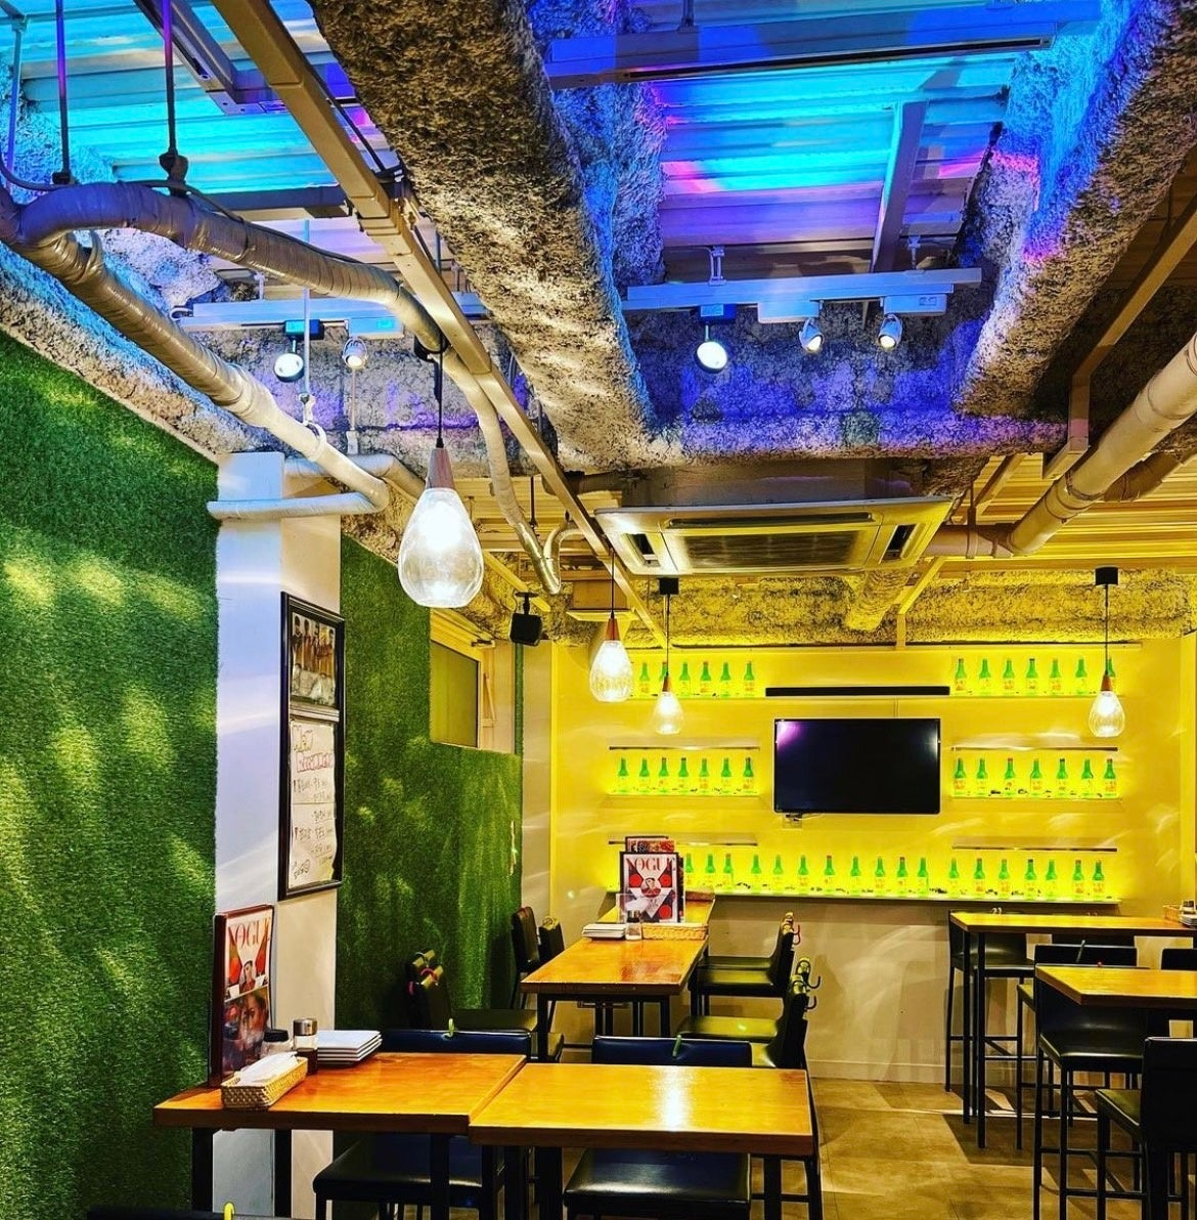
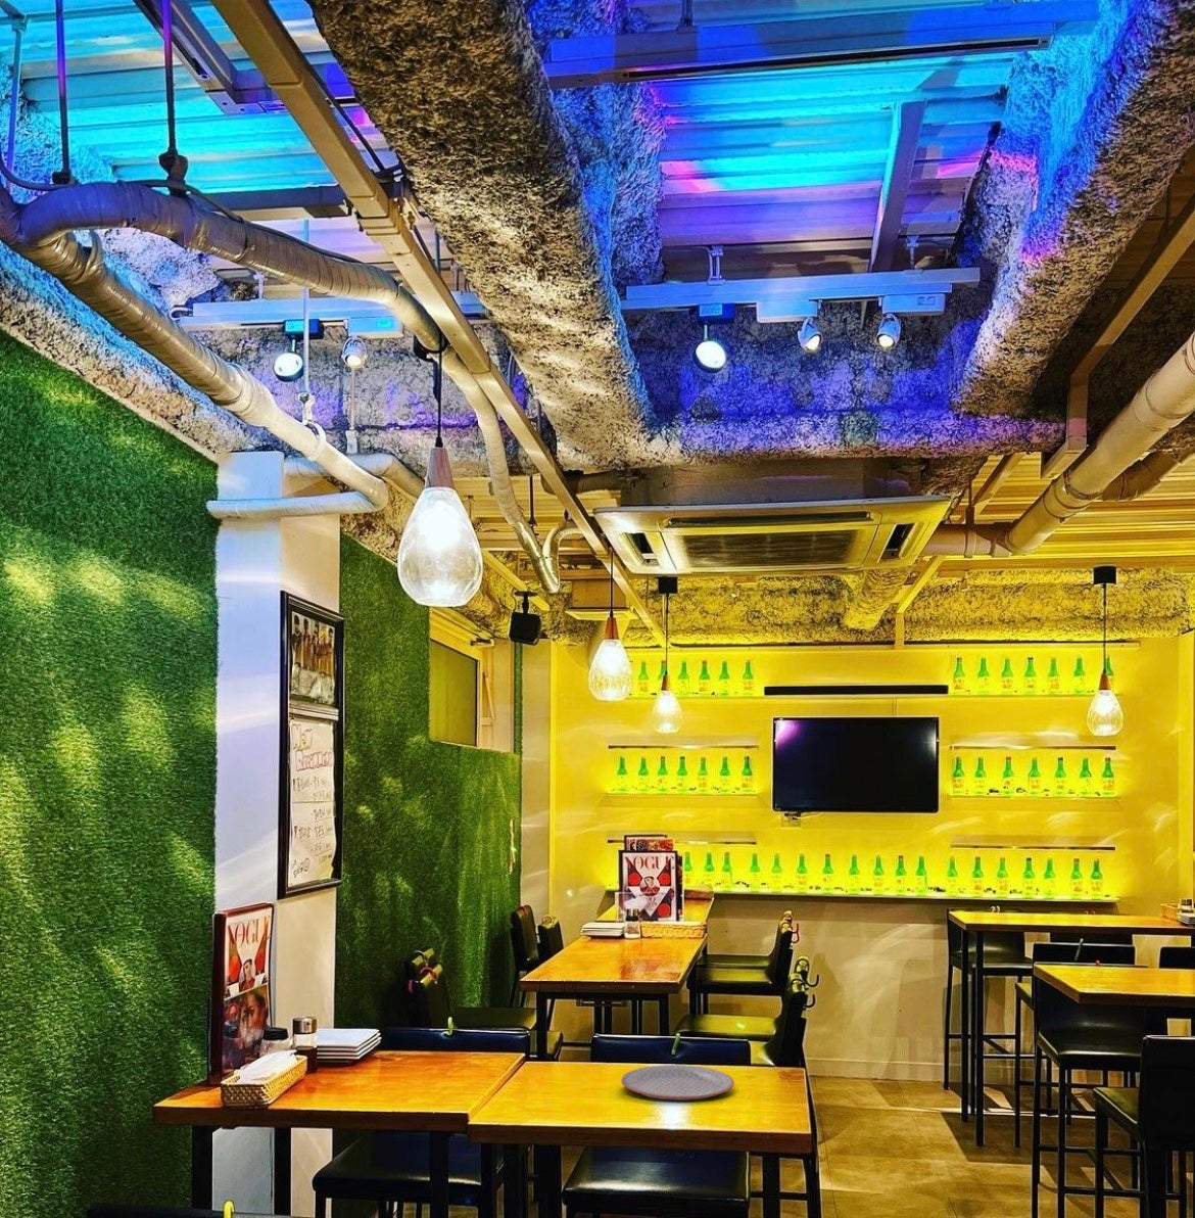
+ plate [620,1064,735,1102]
